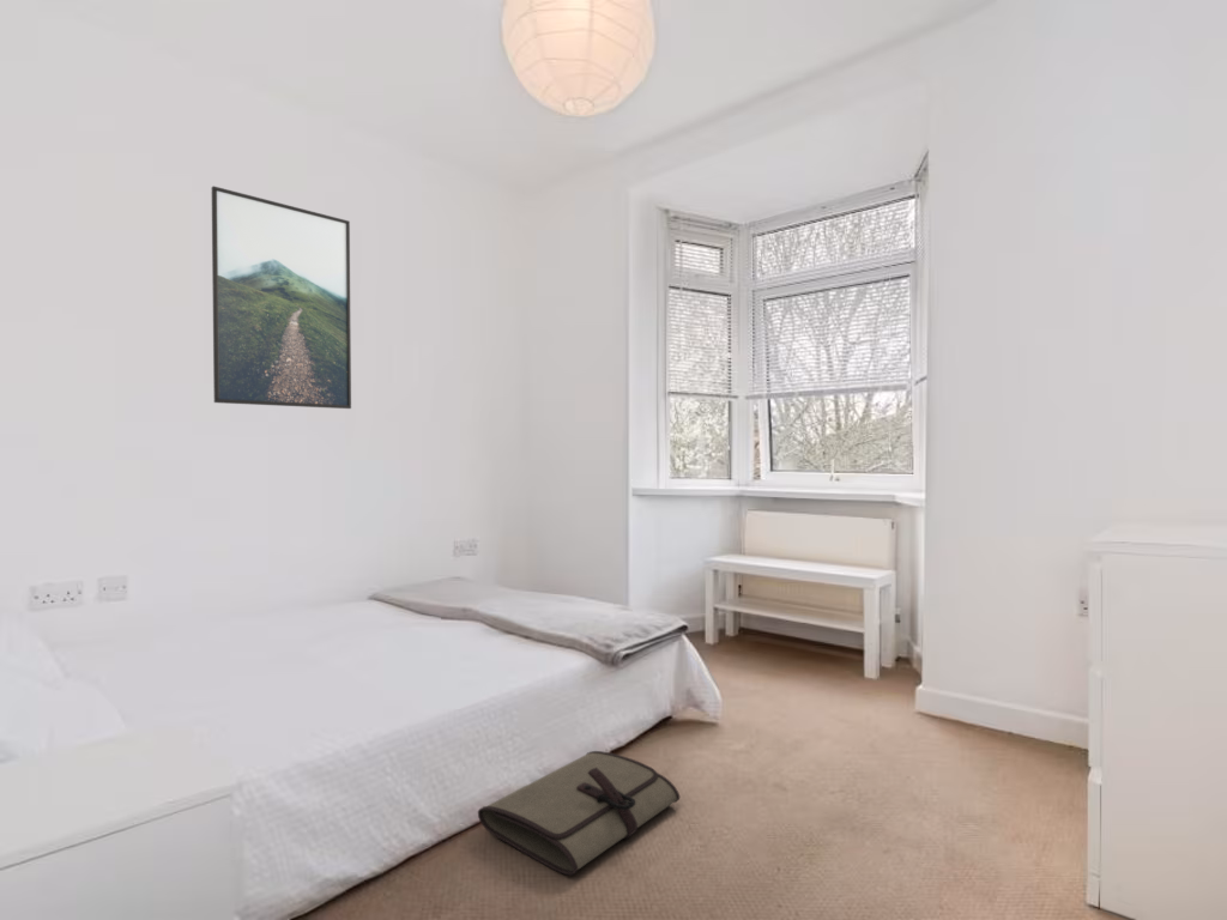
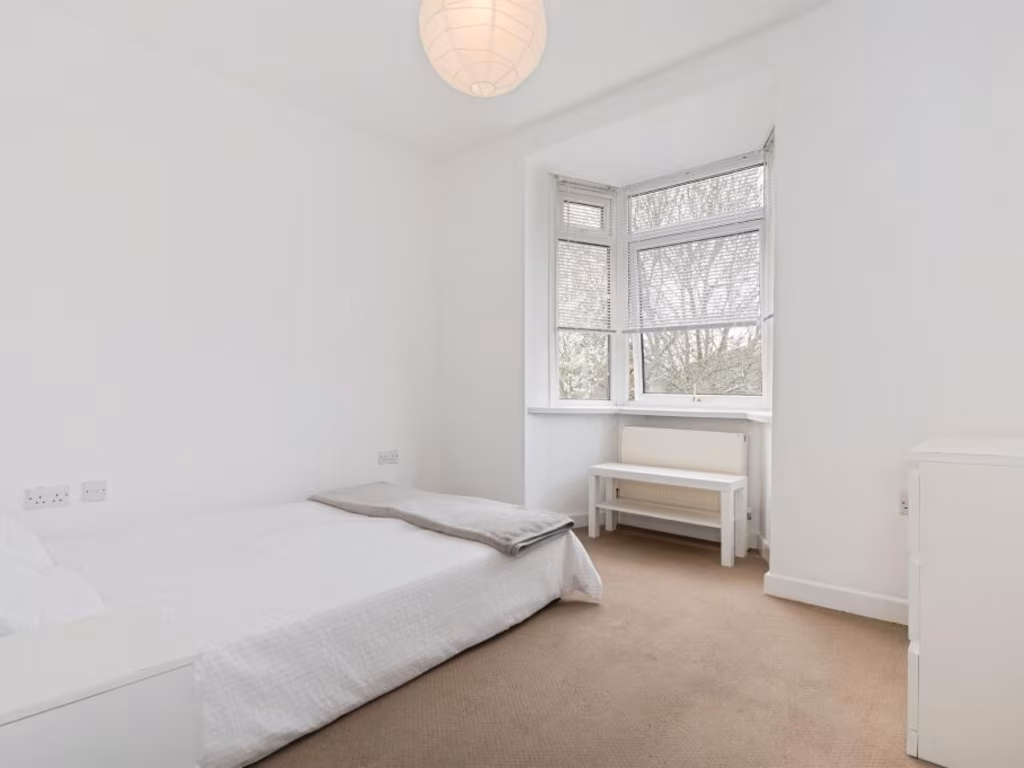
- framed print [211,184,352,410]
- tool roll [477,750,681,876]
